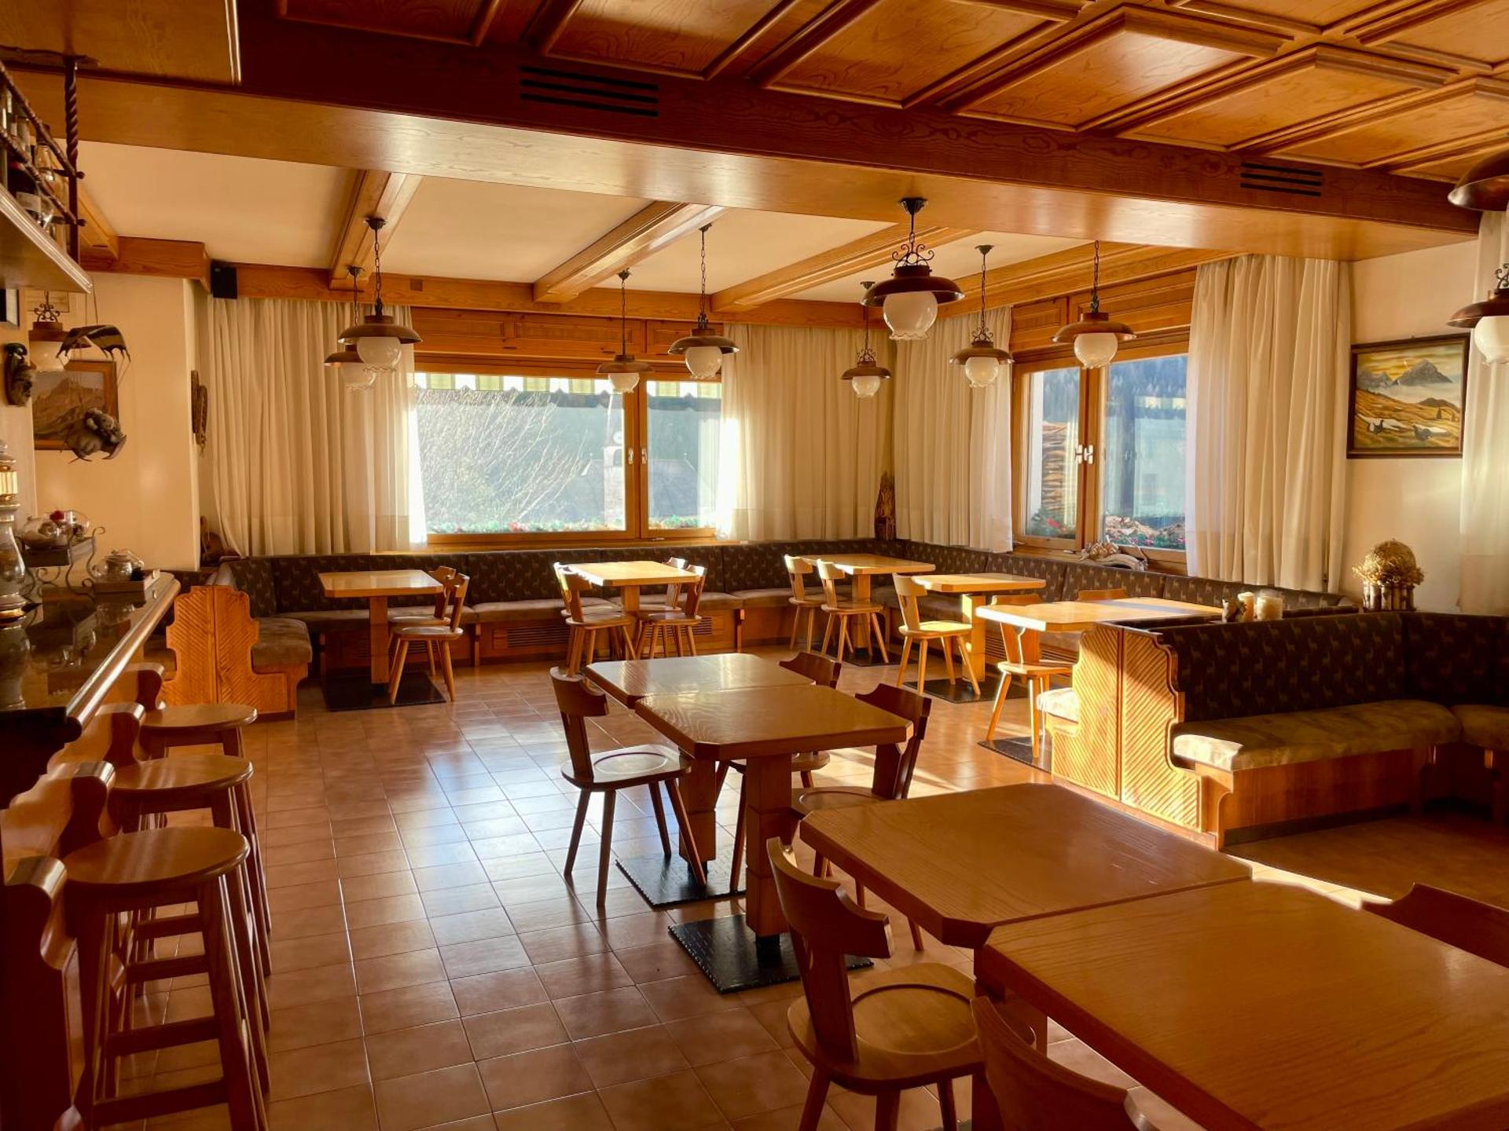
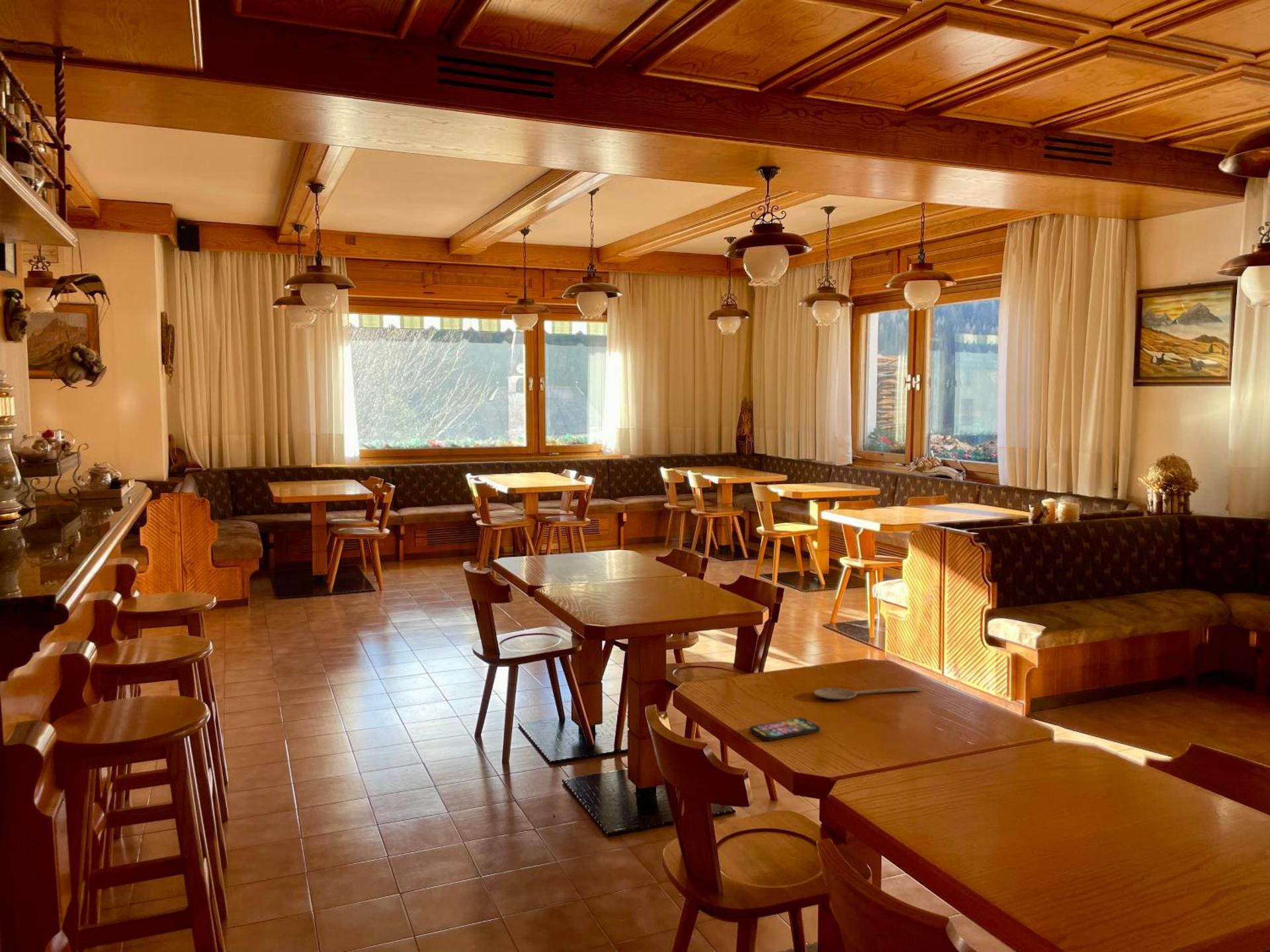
+ wooden spoon [813,686,922,700]
+ smartphone [749,717,821,741]
